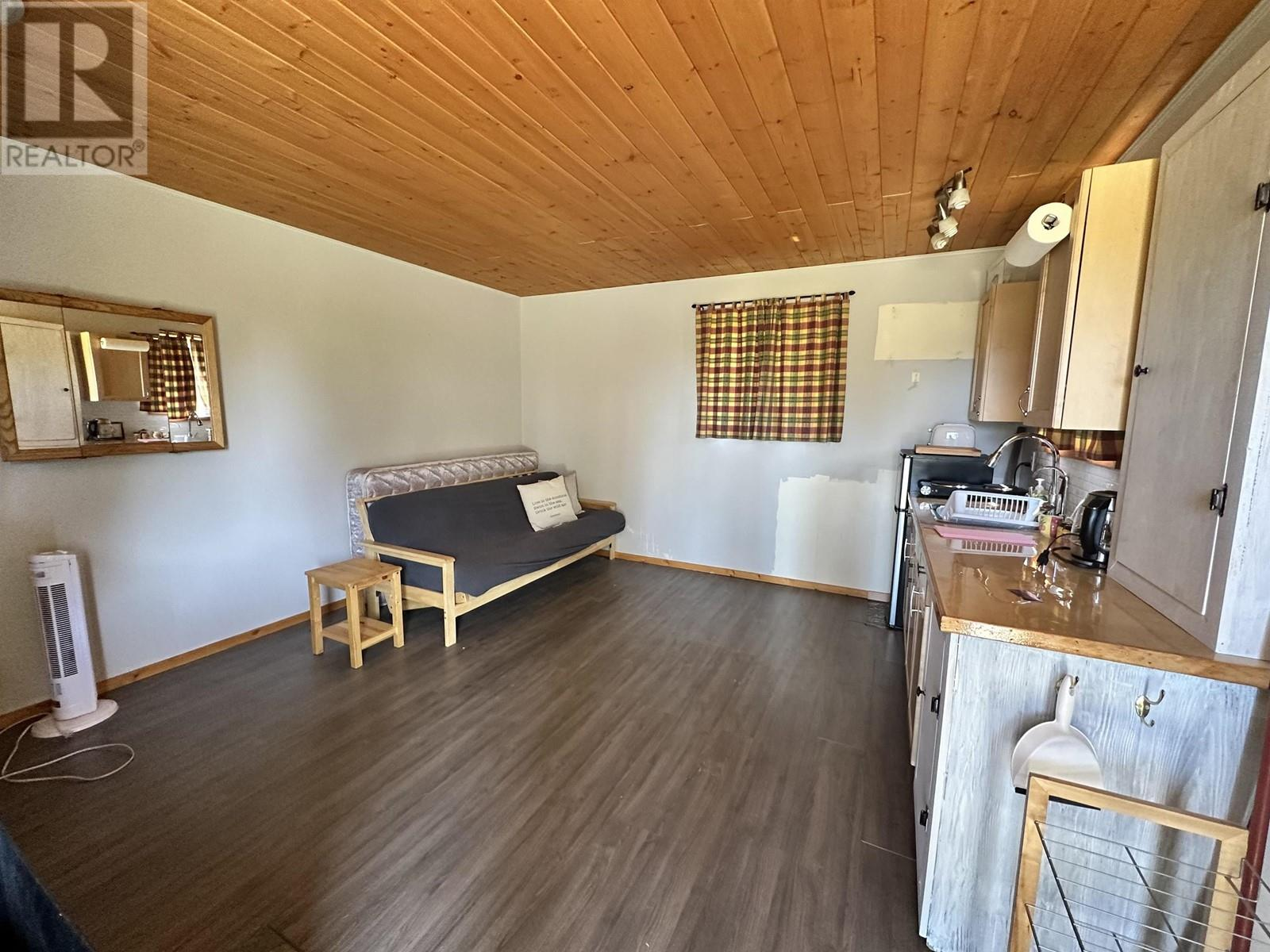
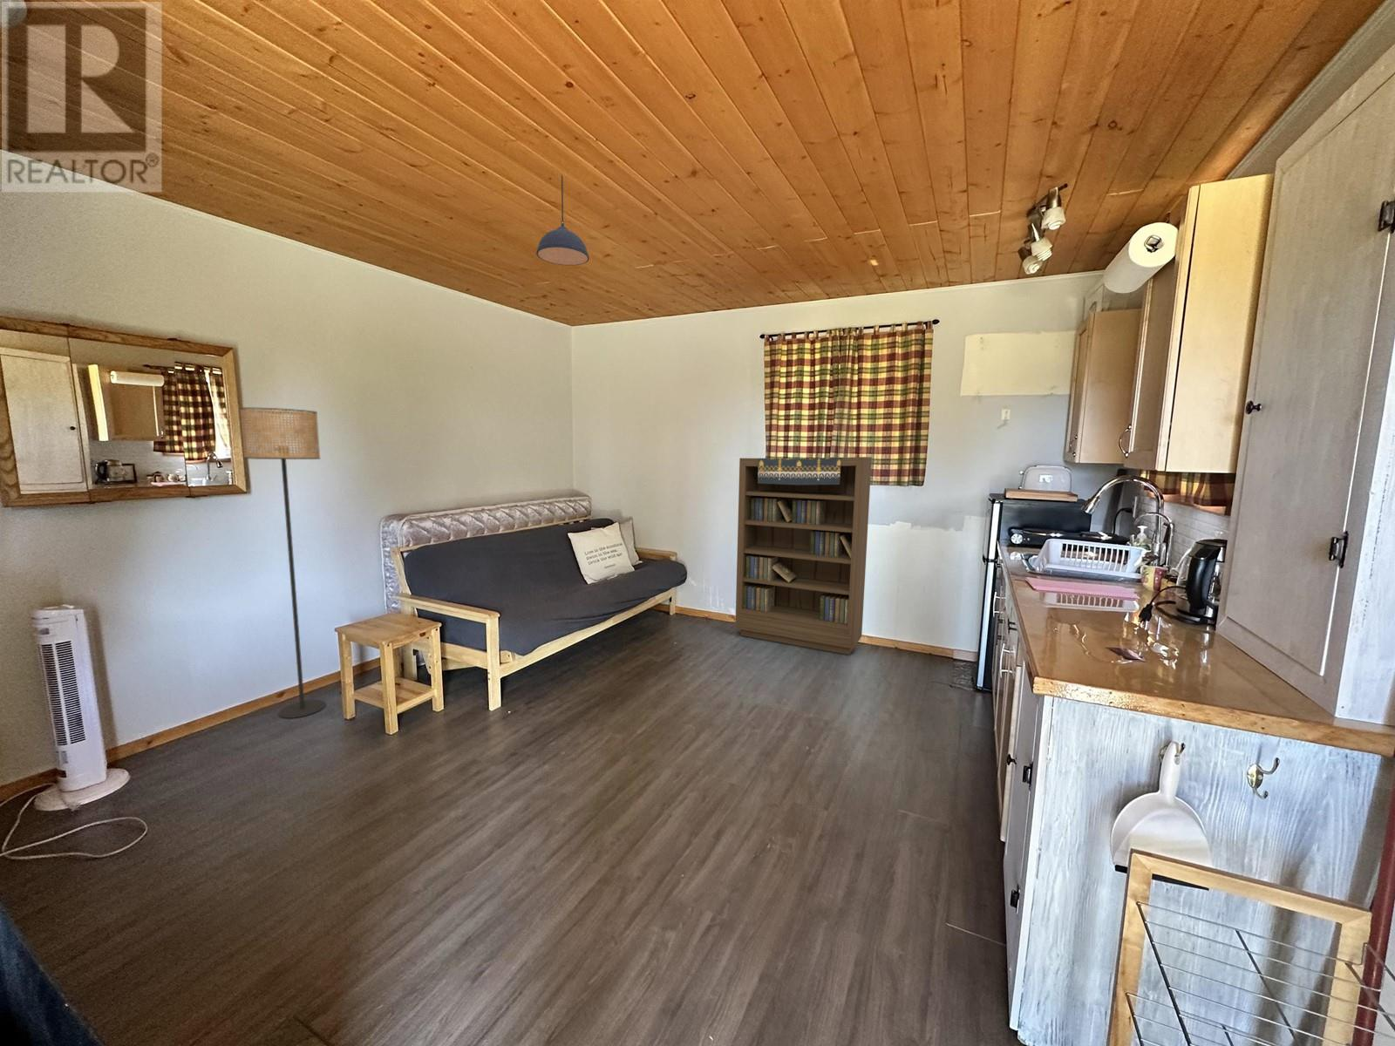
+ pendant light [535,175,590,266]
+ floor lamp [238,407,326,720]
+ bookcase [734,456,873,656]
